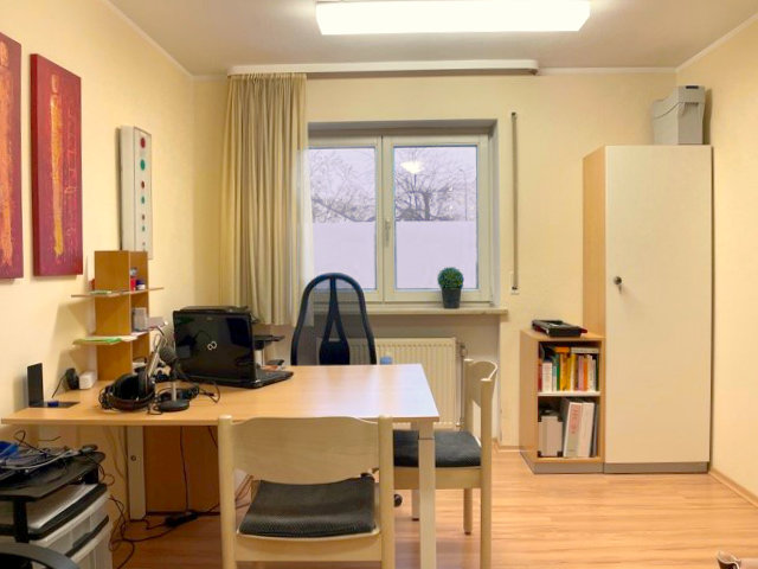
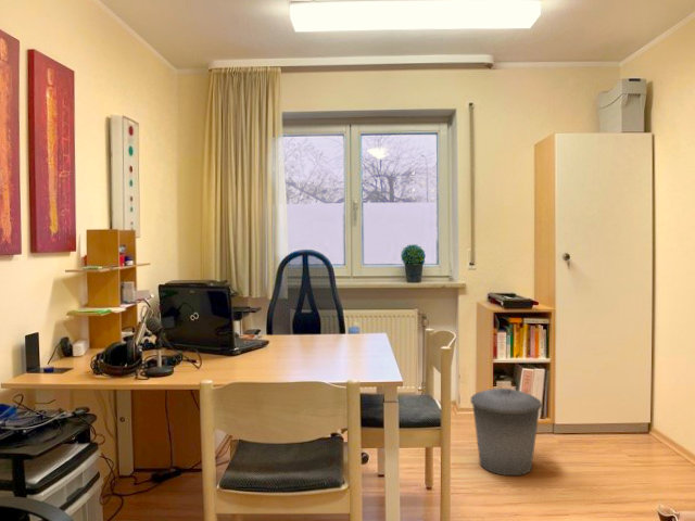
+ trash can [470,387,543,476]
